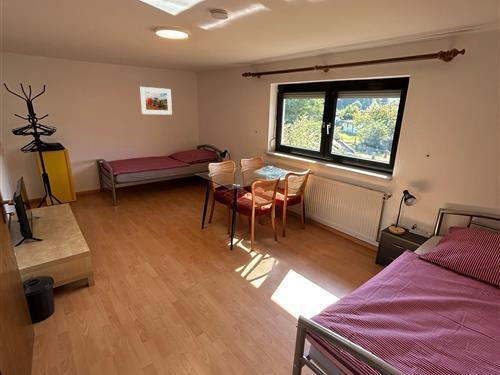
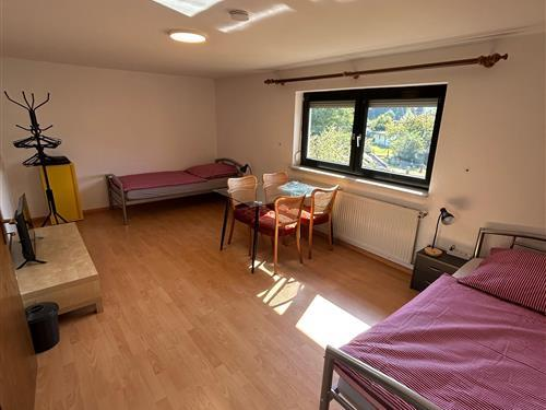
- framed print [139,86,173,116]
